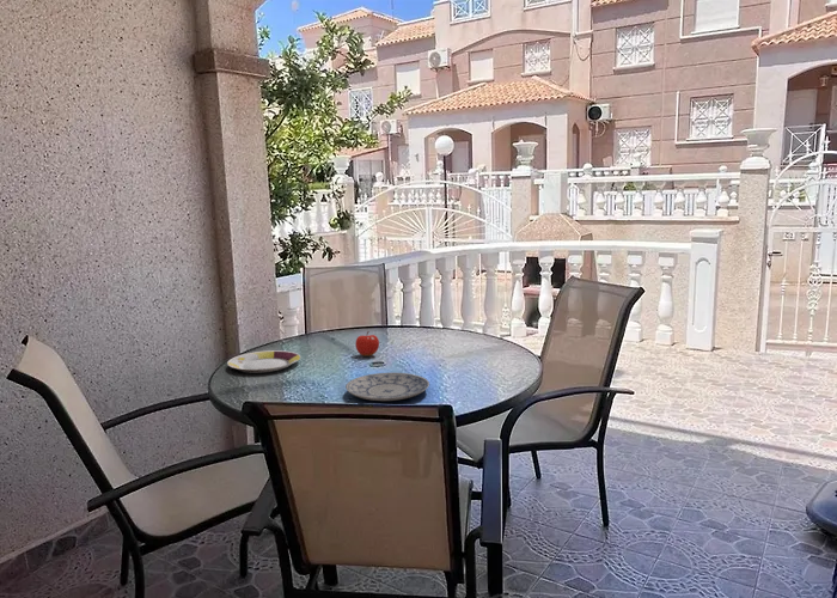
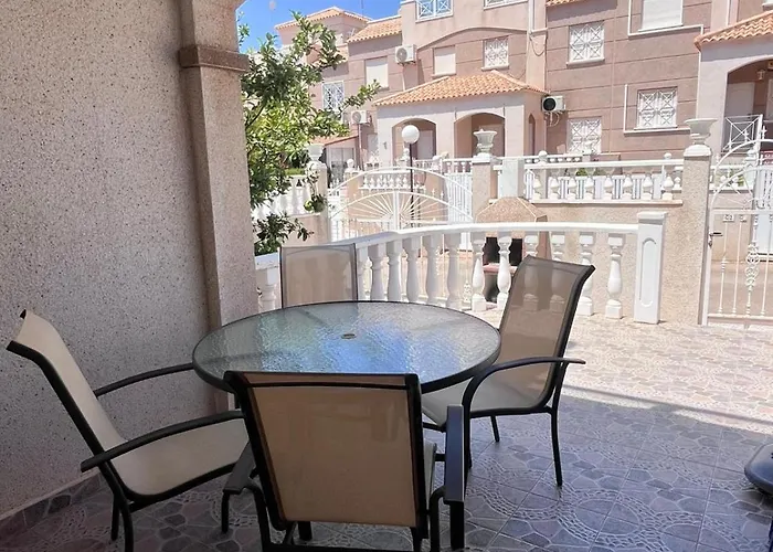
- plate [344,372,430,402]
- plate [226,349,301,373]
- fruit [355,330,380,358]
